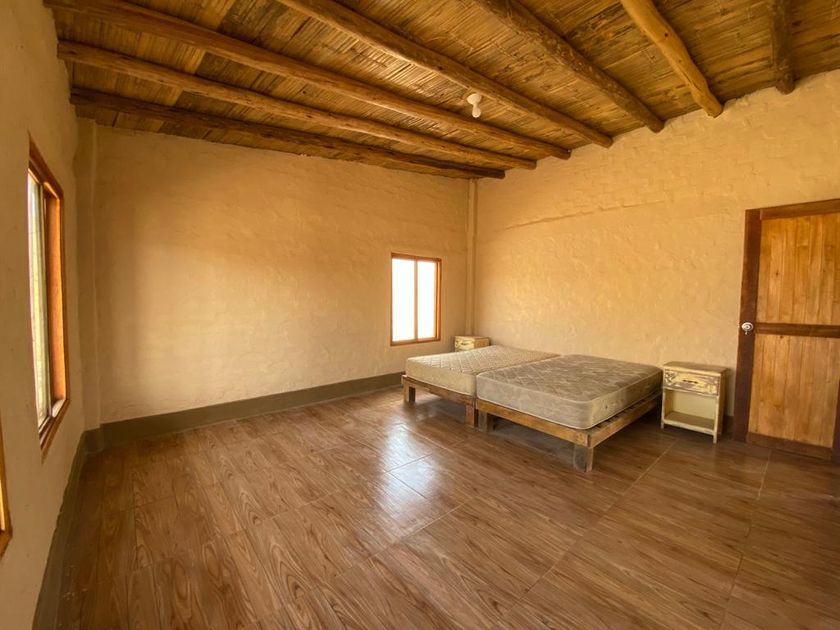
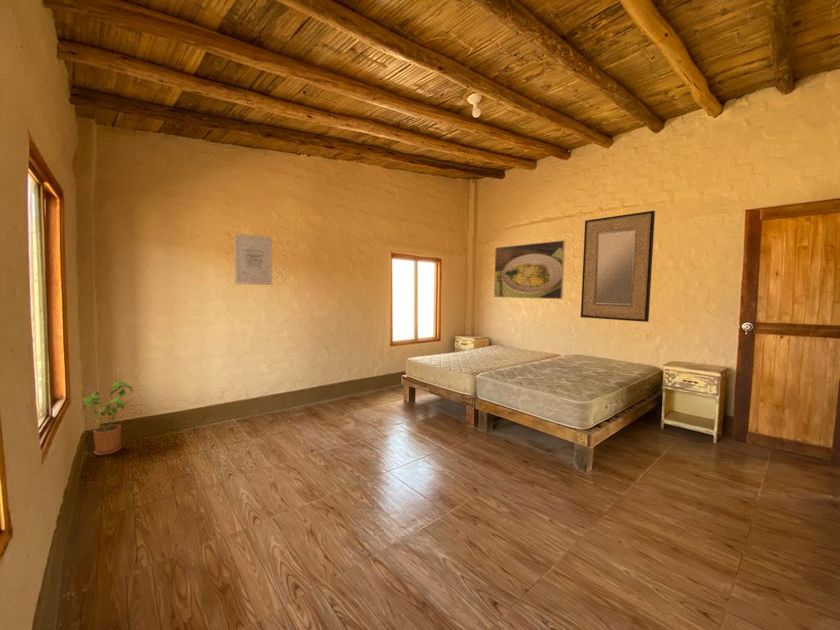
+ wall art [233,233,273,286]
+ house plant [82,380,134,456]
+ home mirror [580,210,656,323]
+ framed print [493,239,566,300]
